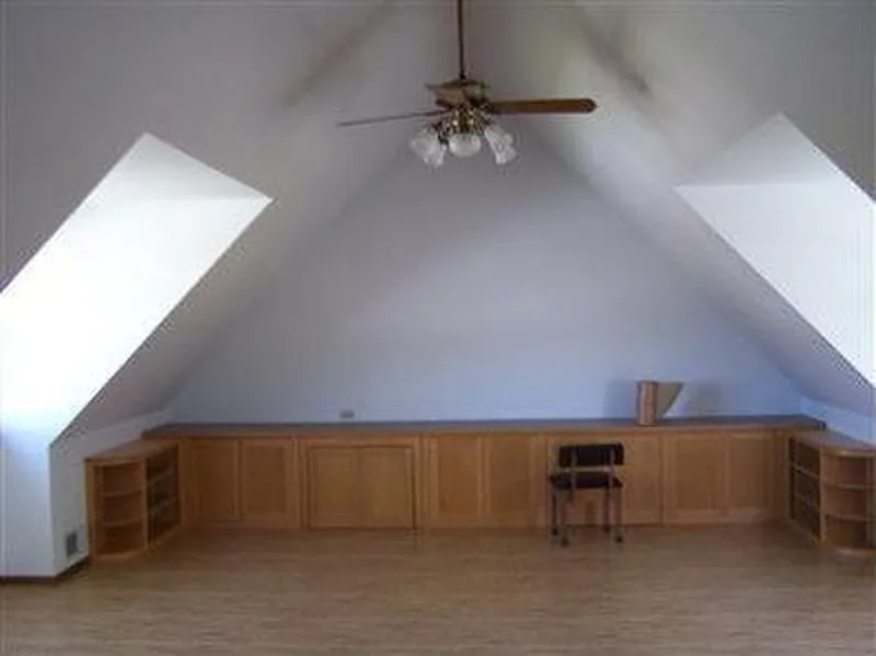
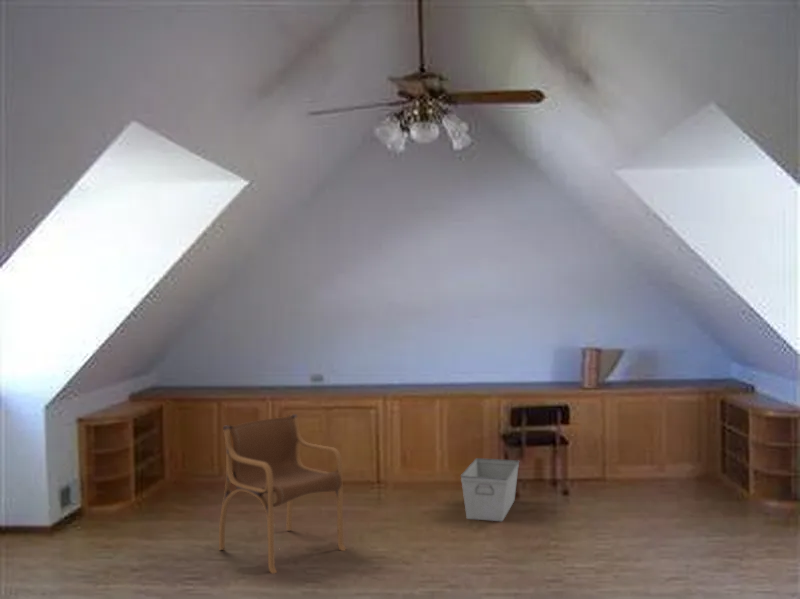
+ armchair [218,413,347,575]
+ storage bin [460,457,520,522]
